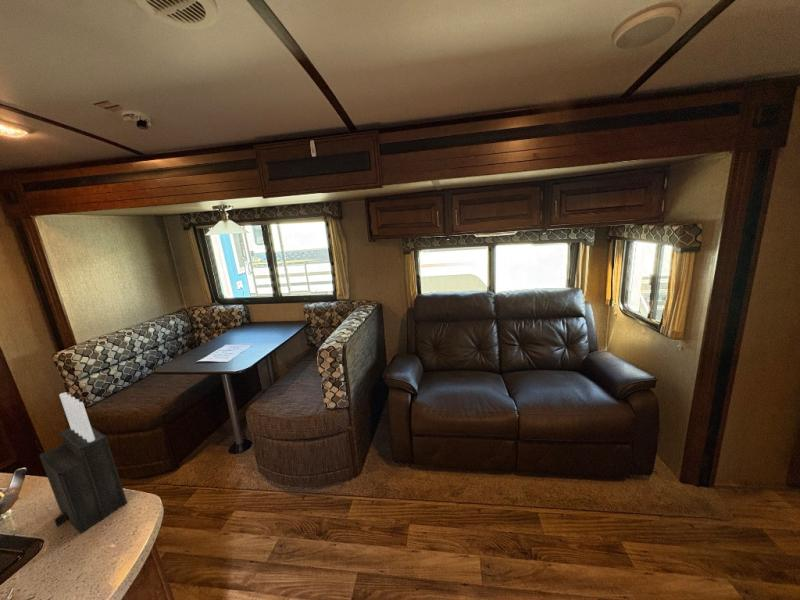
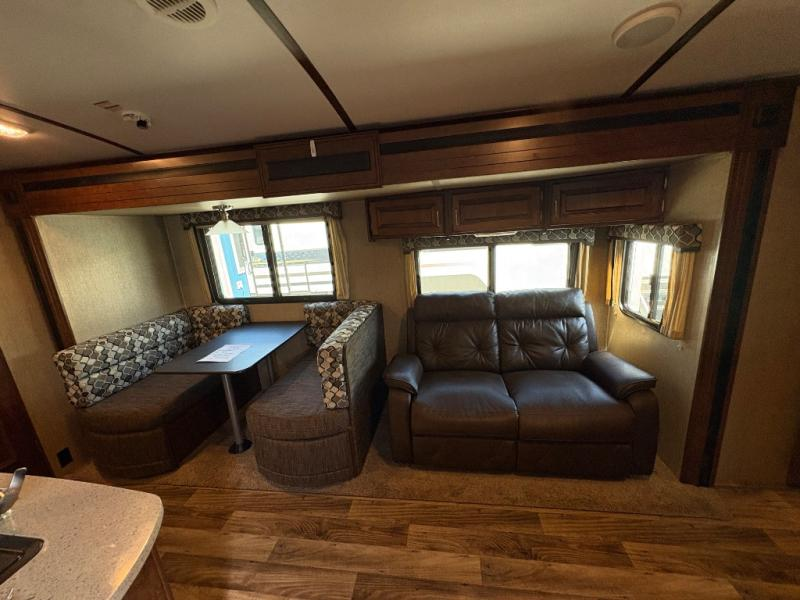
- knife block [38,391,128,535]
